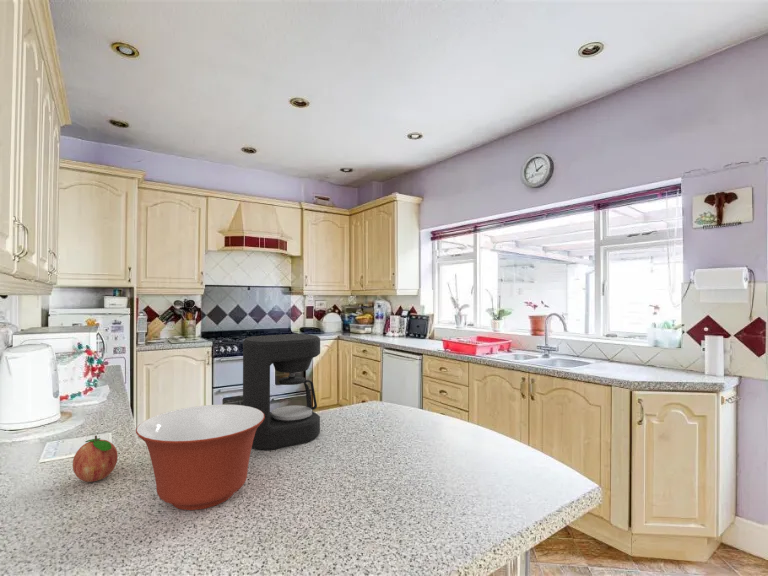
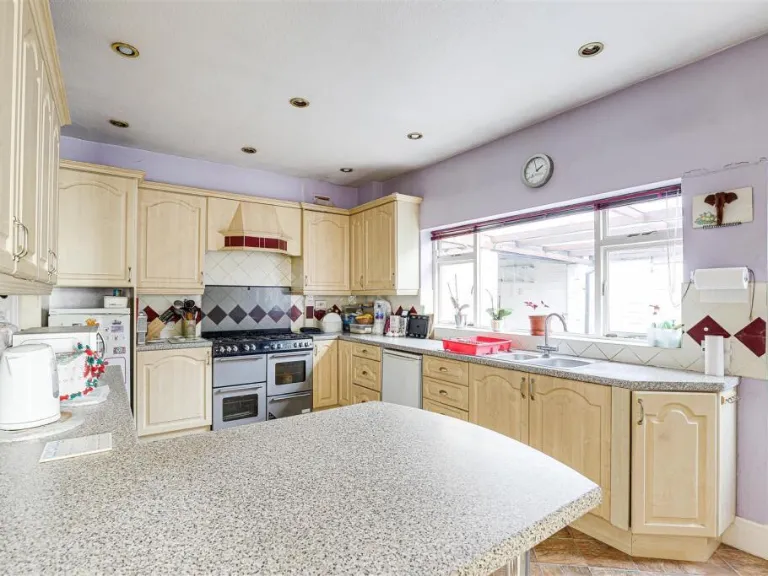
- fruit [72,435,119,483]
- mixing bowl [135,404,265,511]
- coffee maker [242,333,321,452]
